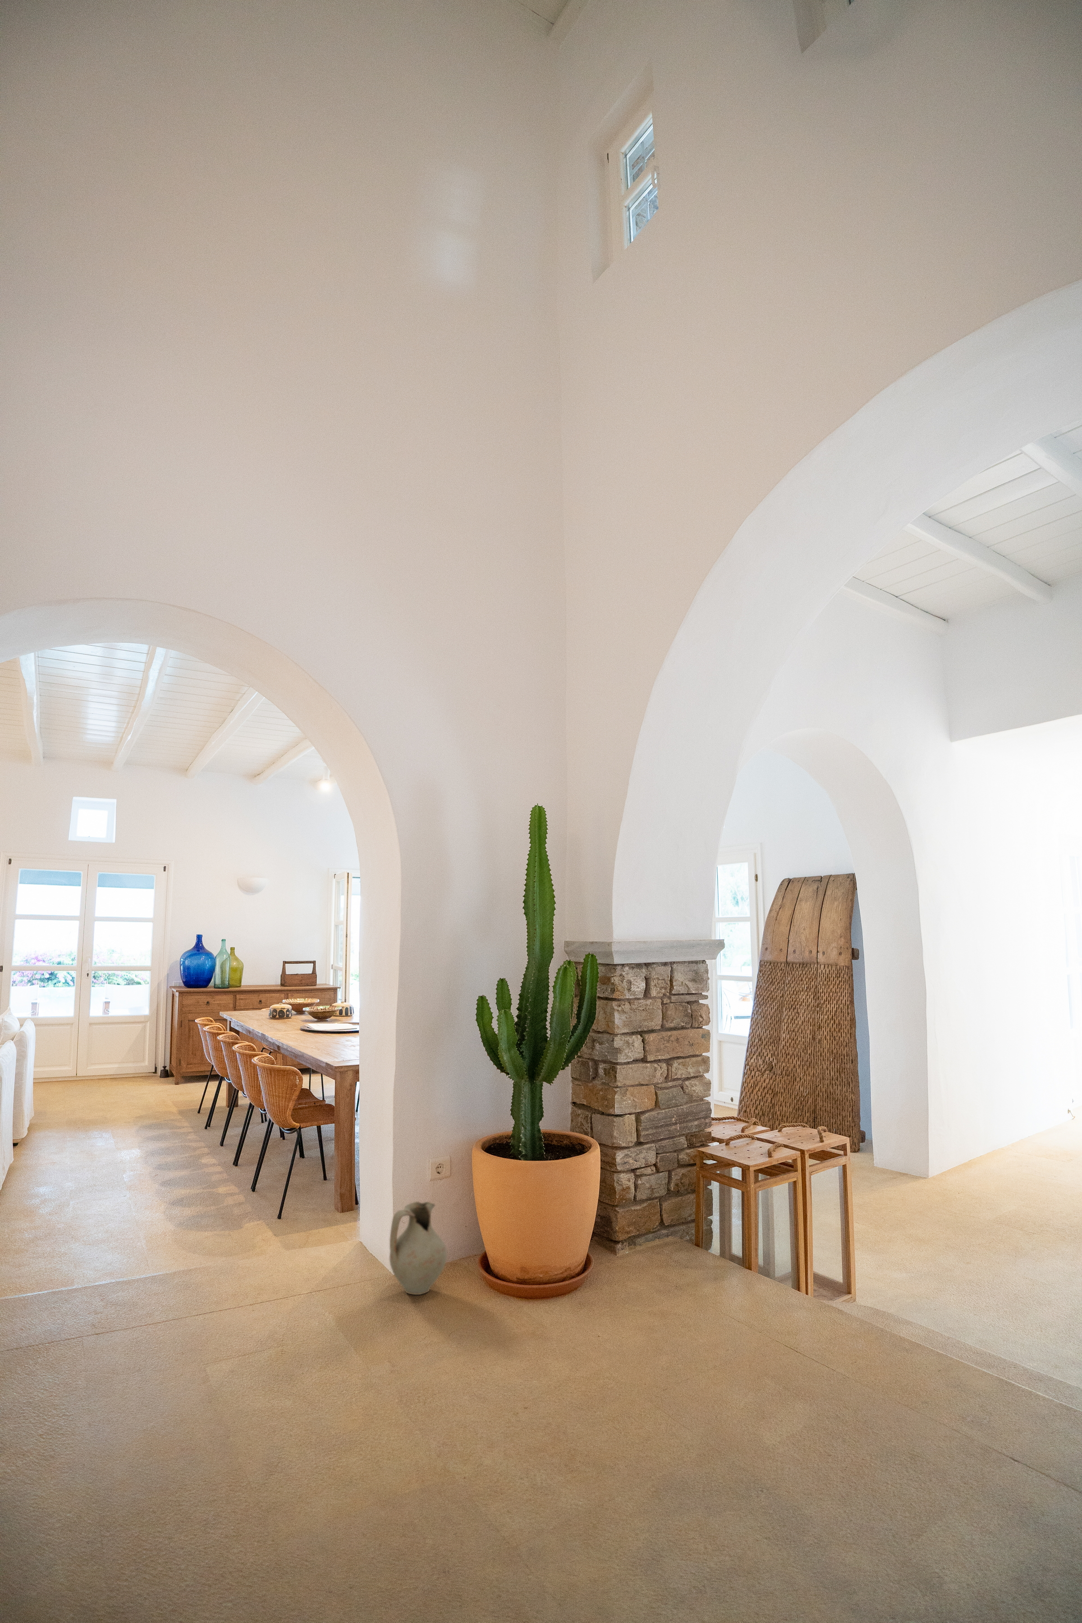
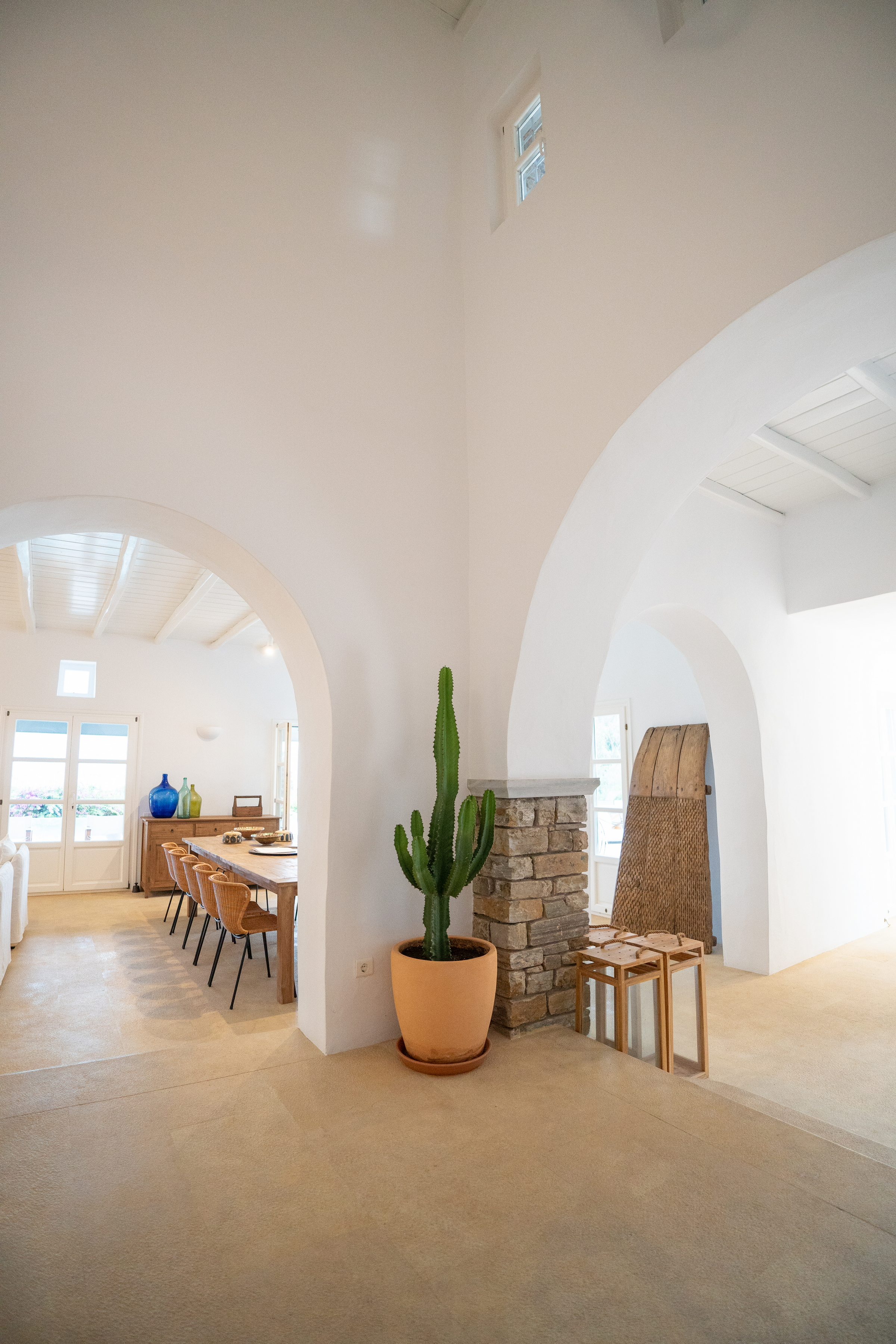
- ceramic jug [389,1202,447,1296]
